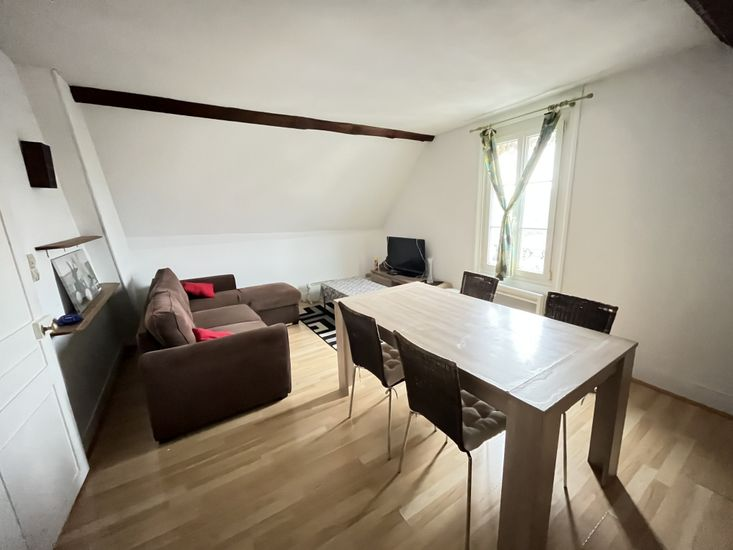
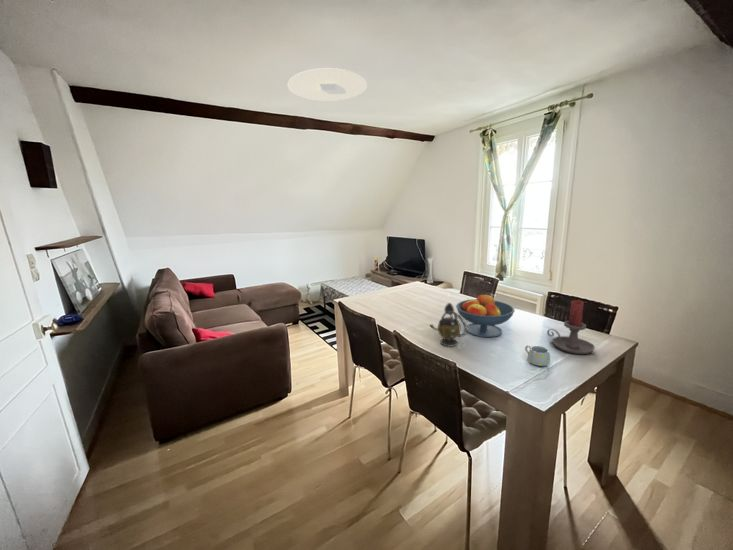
+ fruit bowl [455,292,516,338]
+ mug [524,345,551,367]
+ candle holder [546,299,596,355]
+ teapot [428,302,468,348]
+ ceiling light [287,67,369,103]
